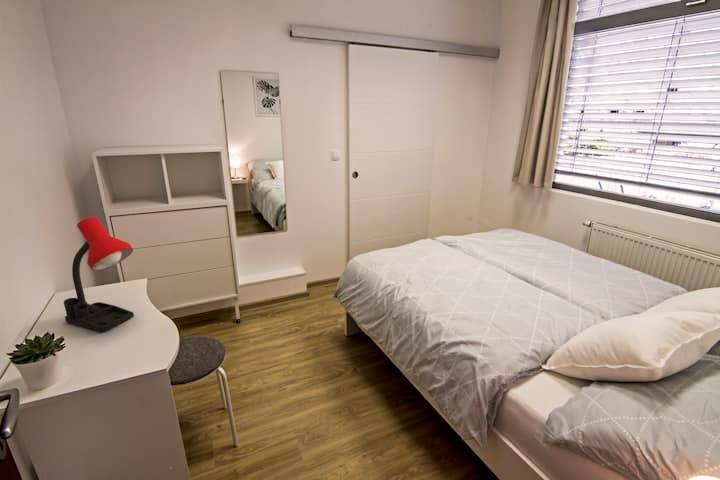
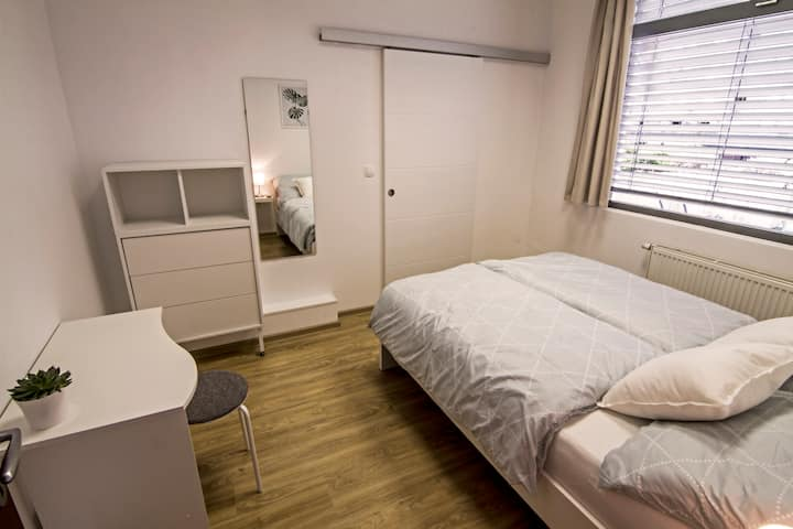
- desk lamp [63,216,135,333]
